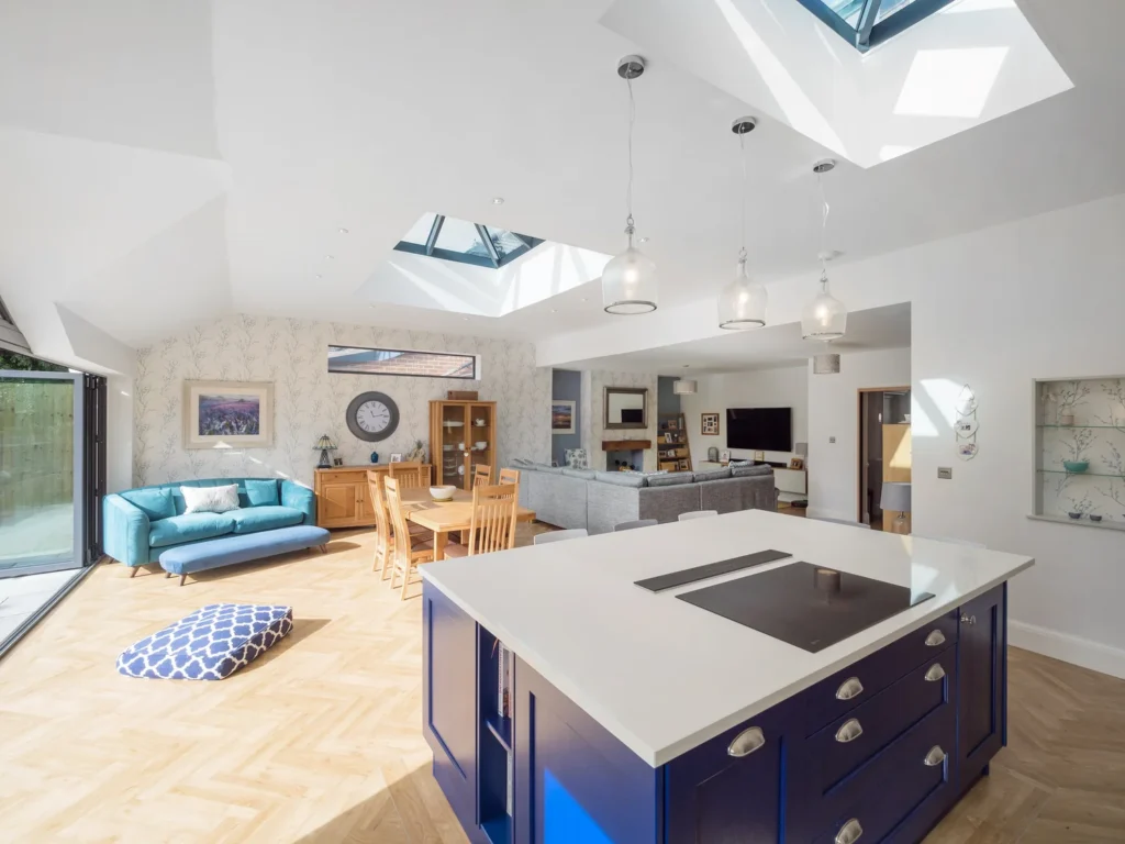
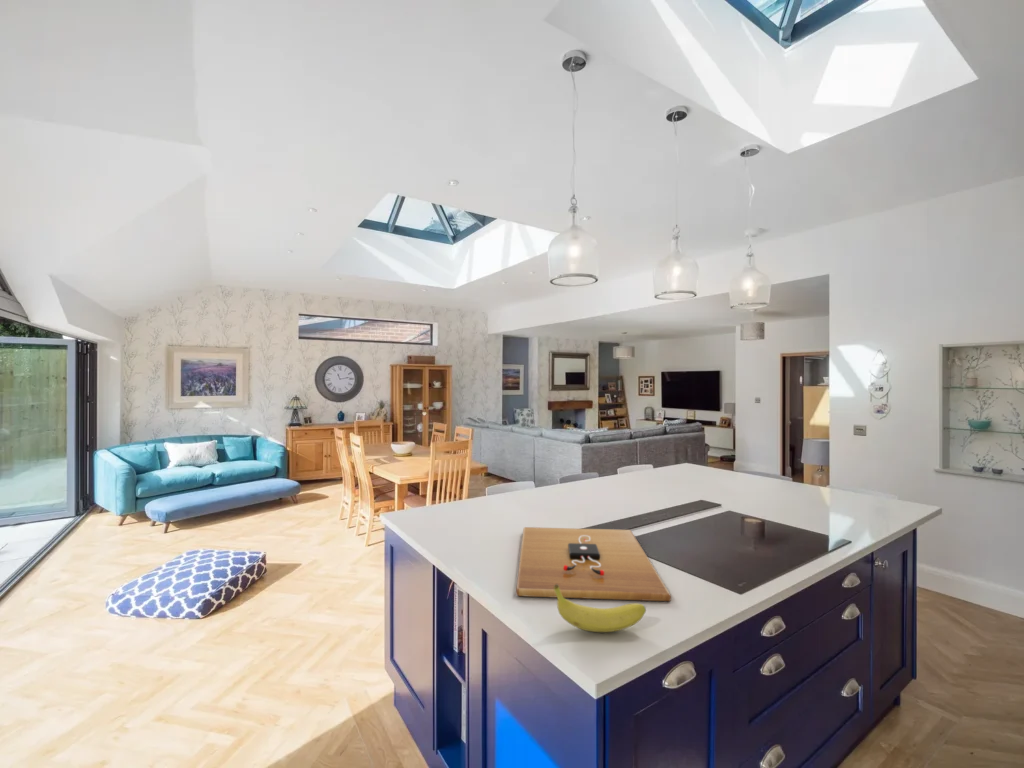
+ cutting board [515,526,672,602]
+ fruit [554,584,647,633]
